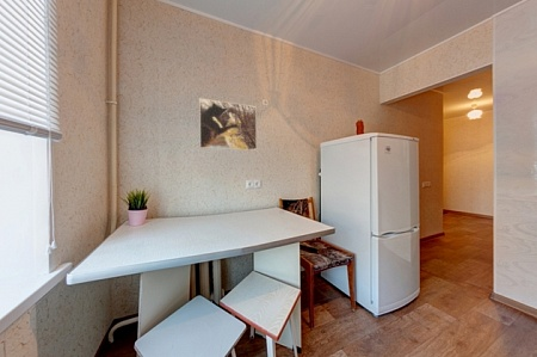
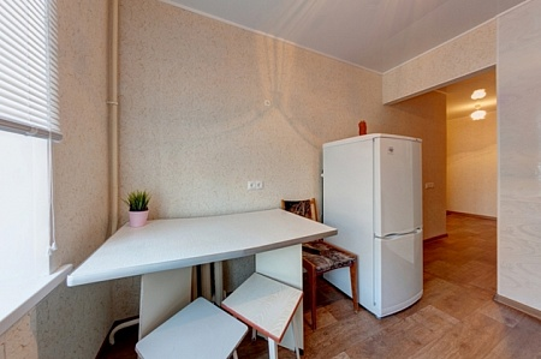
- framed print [198,97,258,152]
